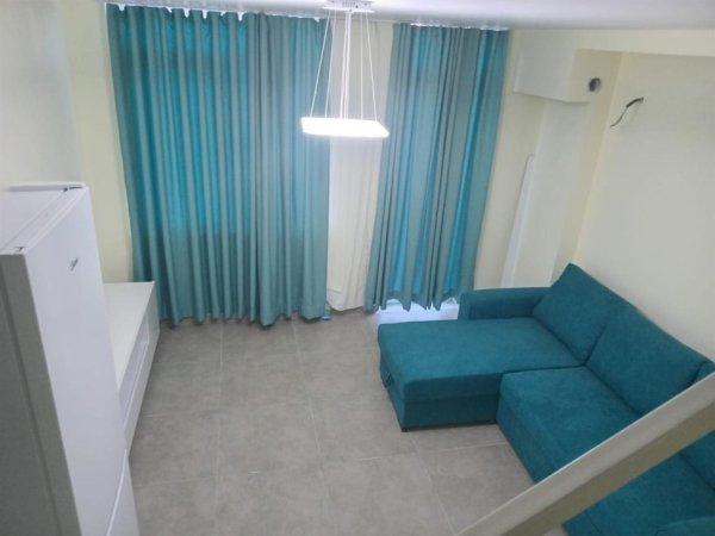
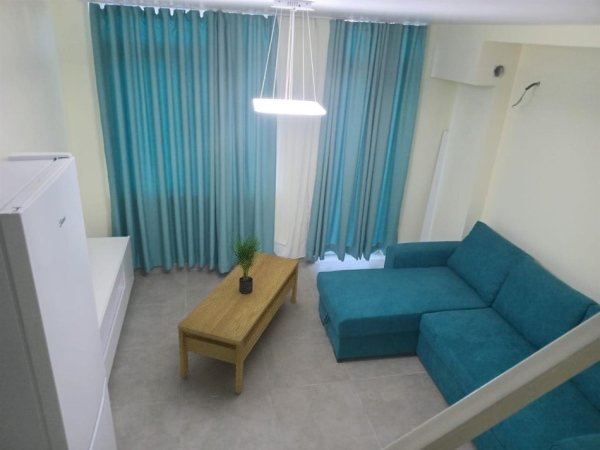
+ coffee table [177,250,300,395]
+ potted plant [224,230,266,295]
